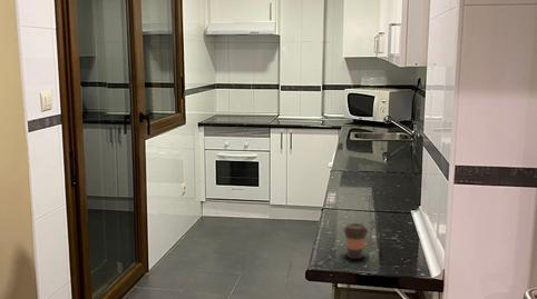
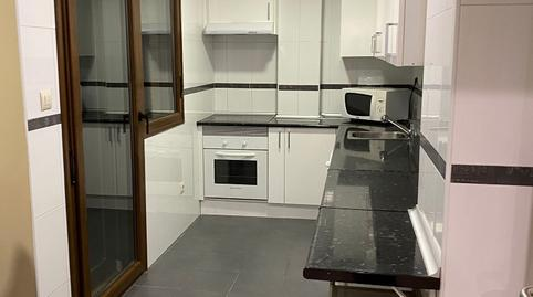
- coffee cup [342,222,369,260]
